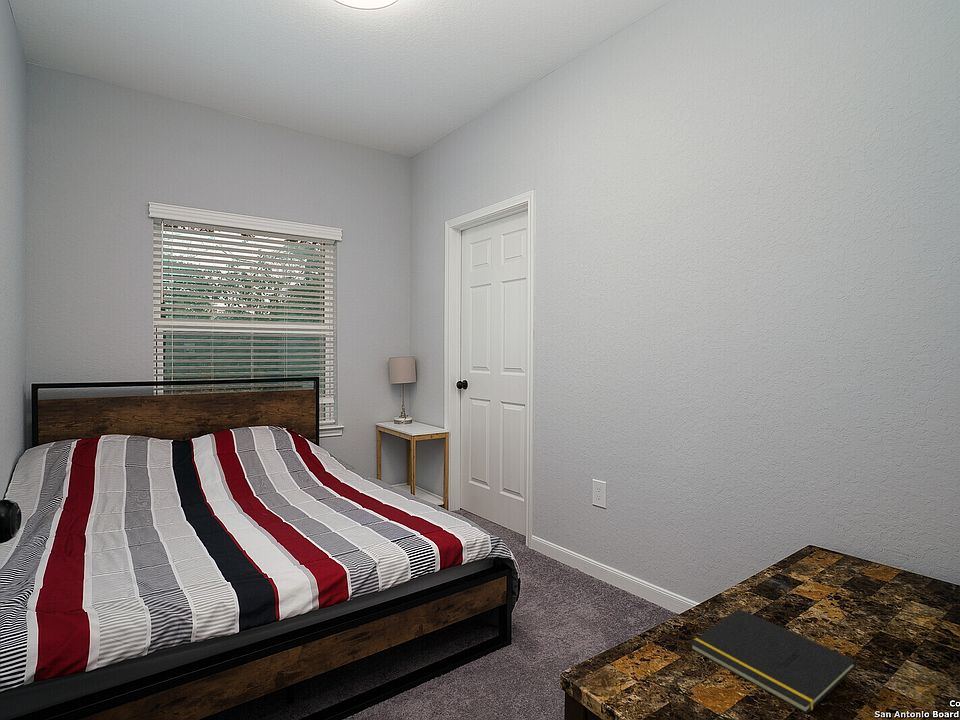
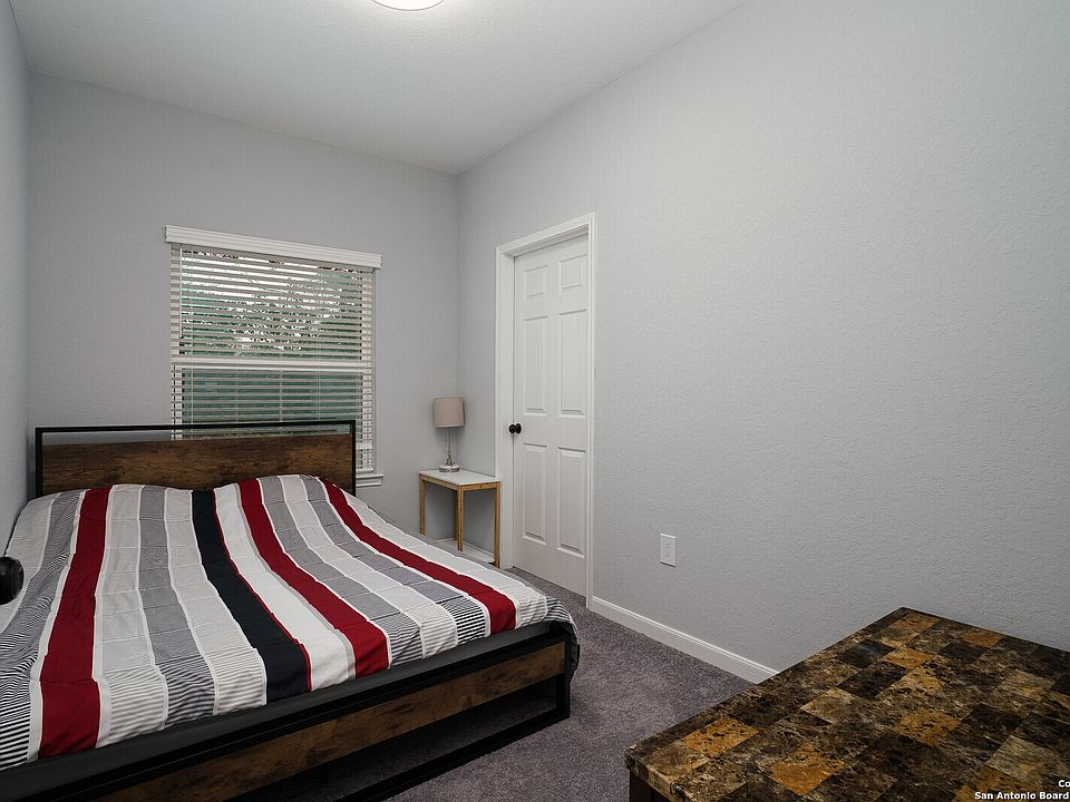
- notepad [689,608,857,715]
